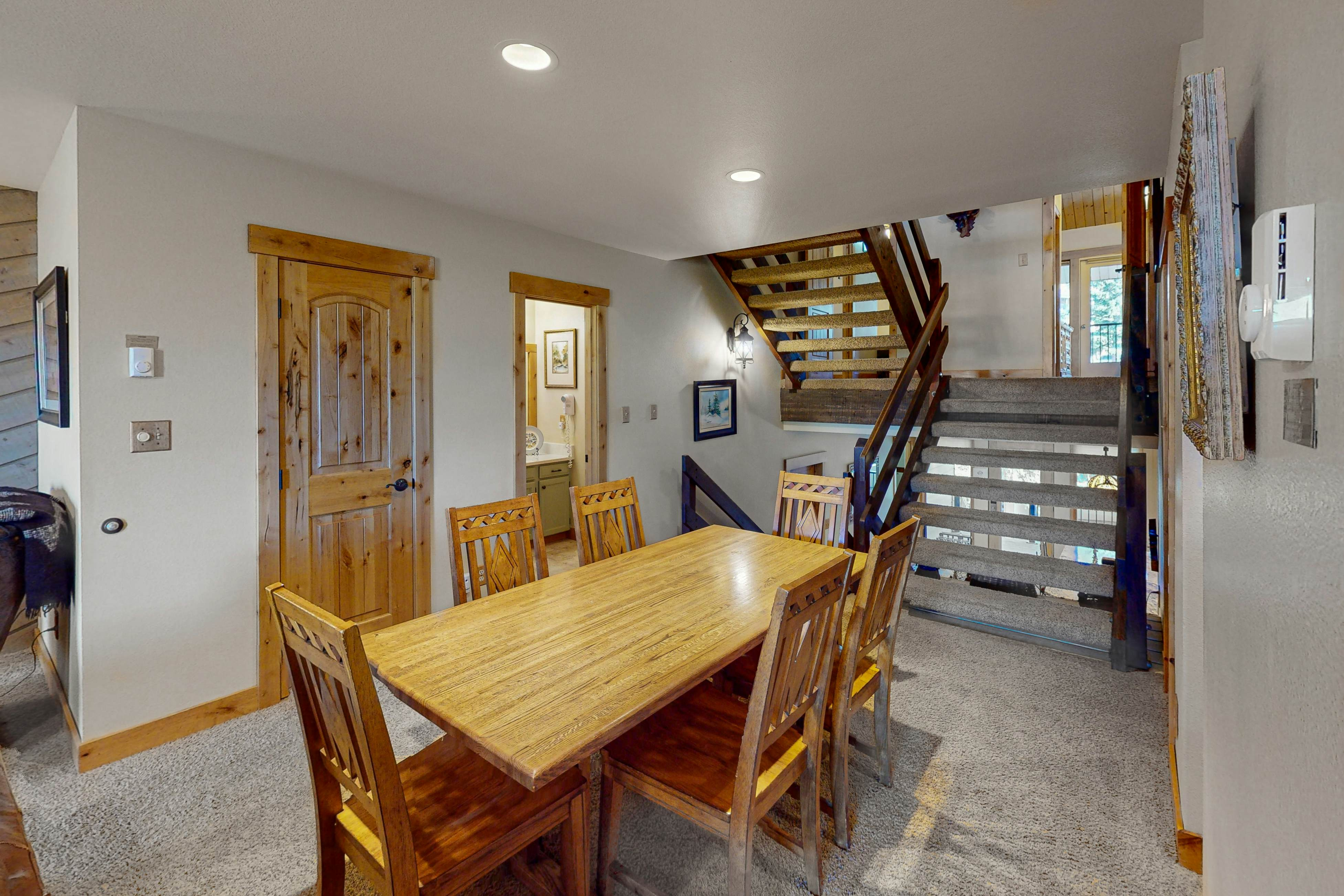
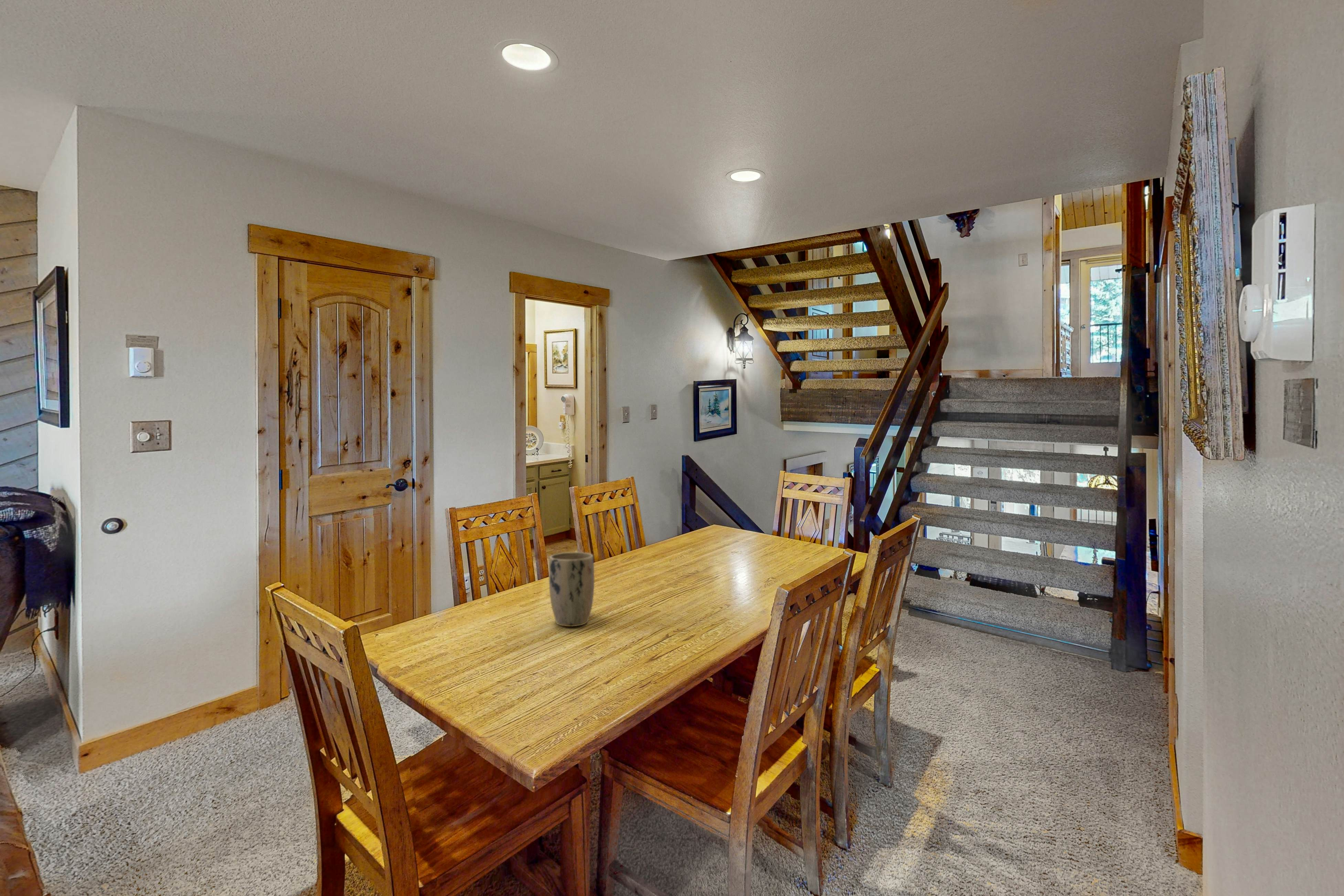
+ plant pot [548,552,595,627]
